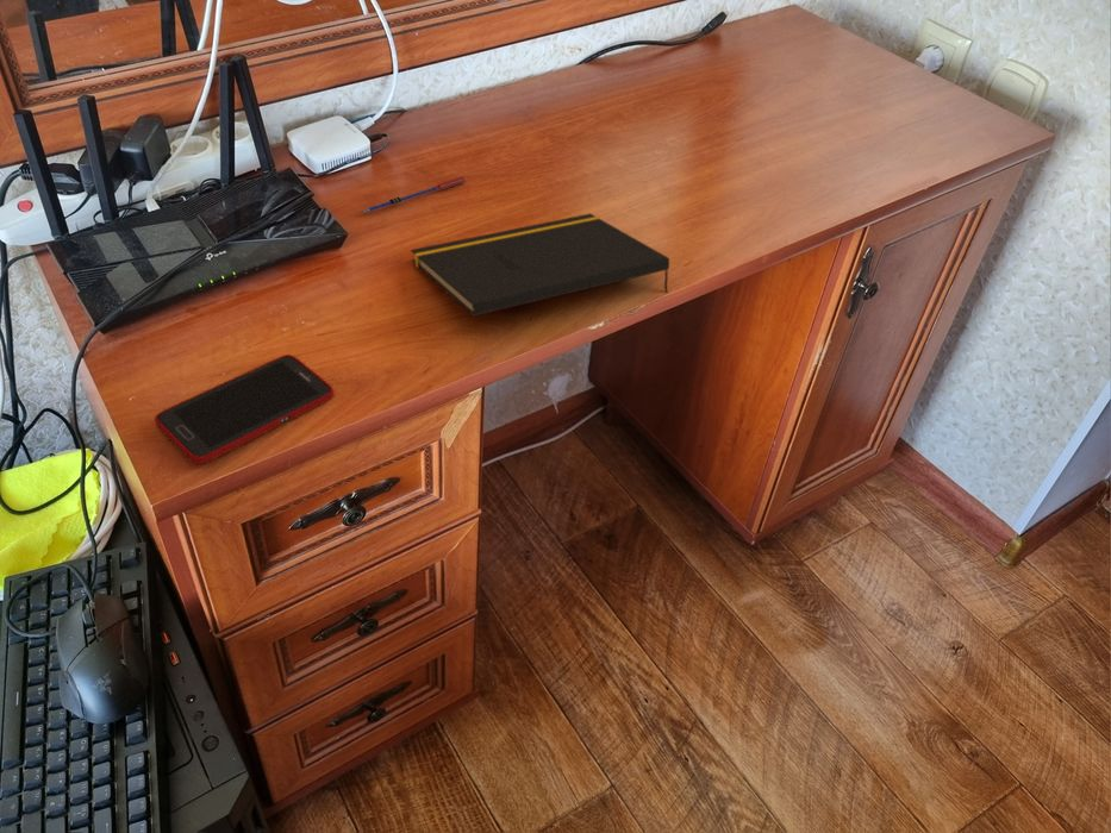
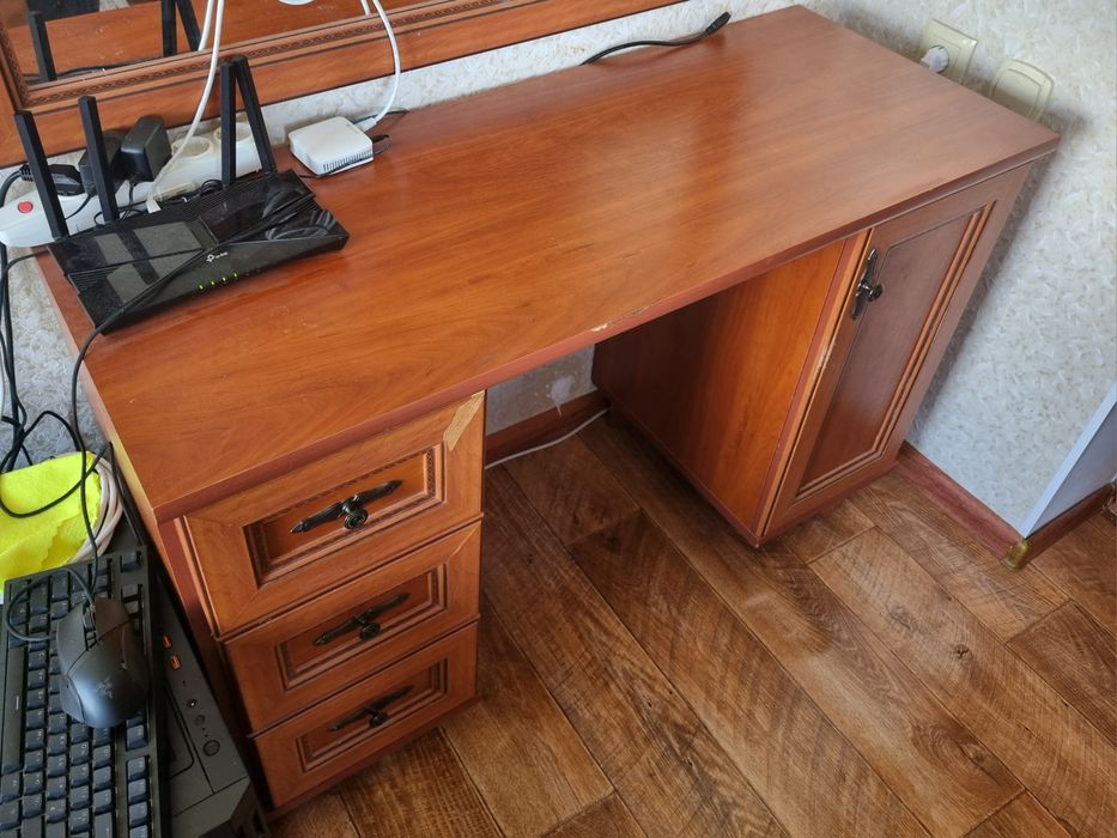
- cell phone [154,353,335,465]
- pen [361,175,467,214]
- notepad [410,213,670,318]
